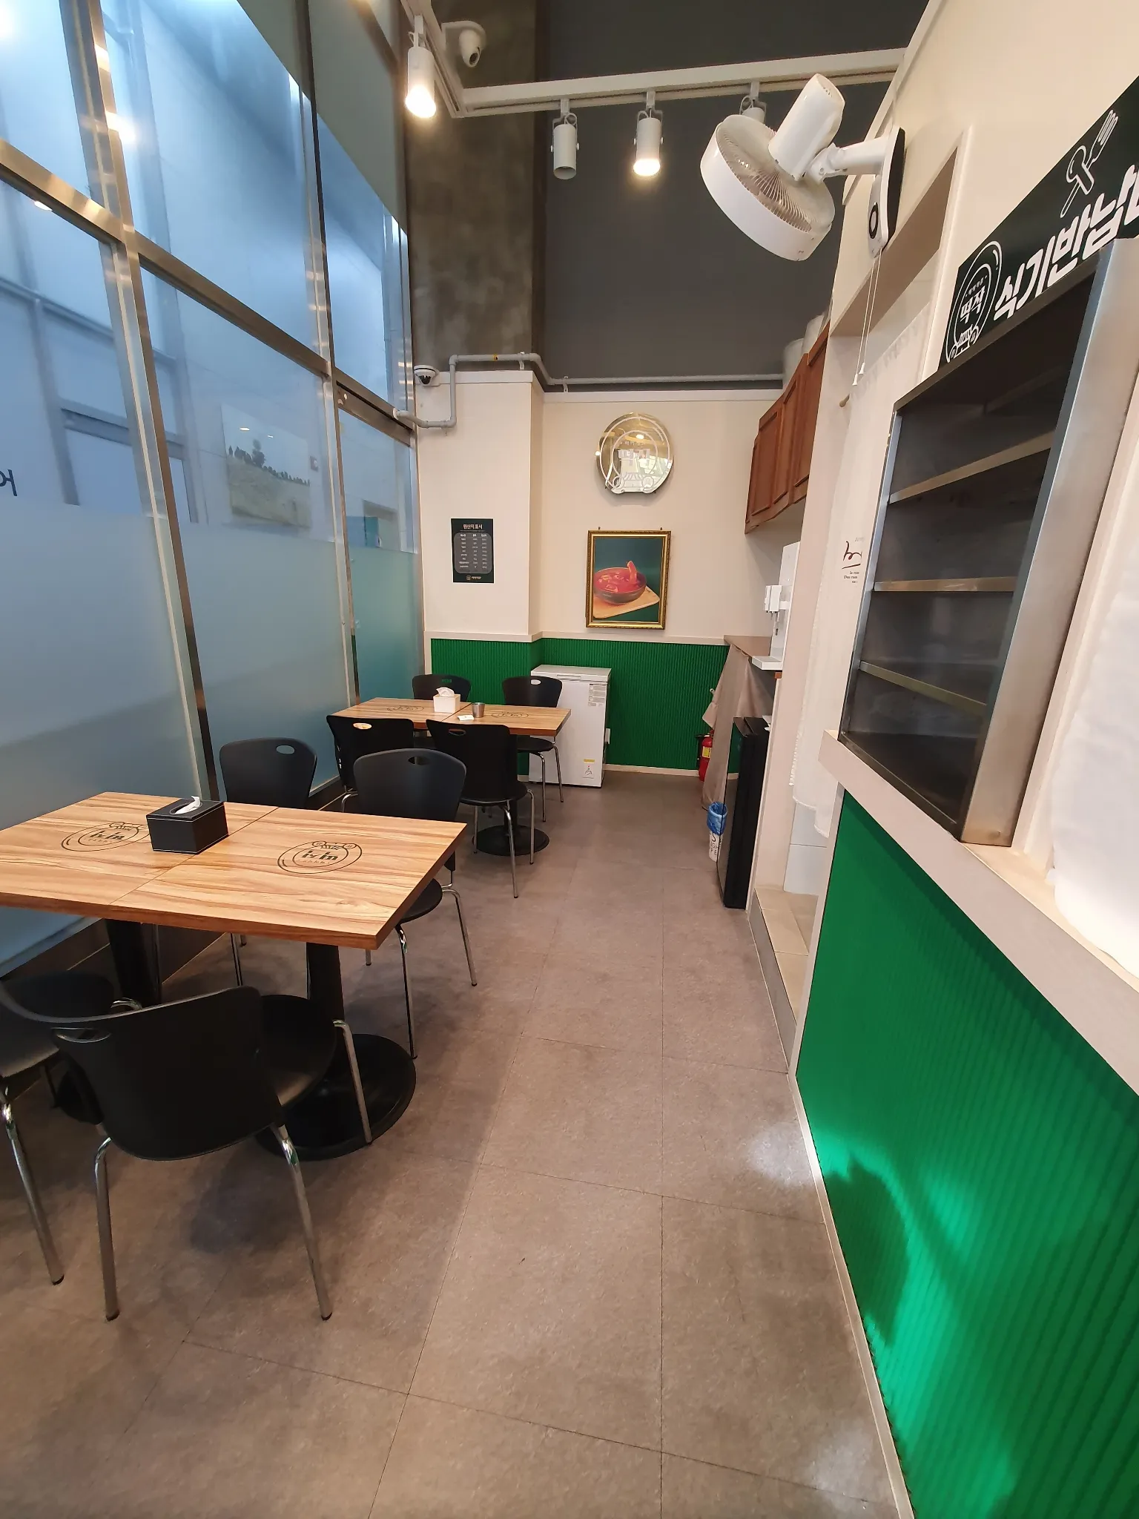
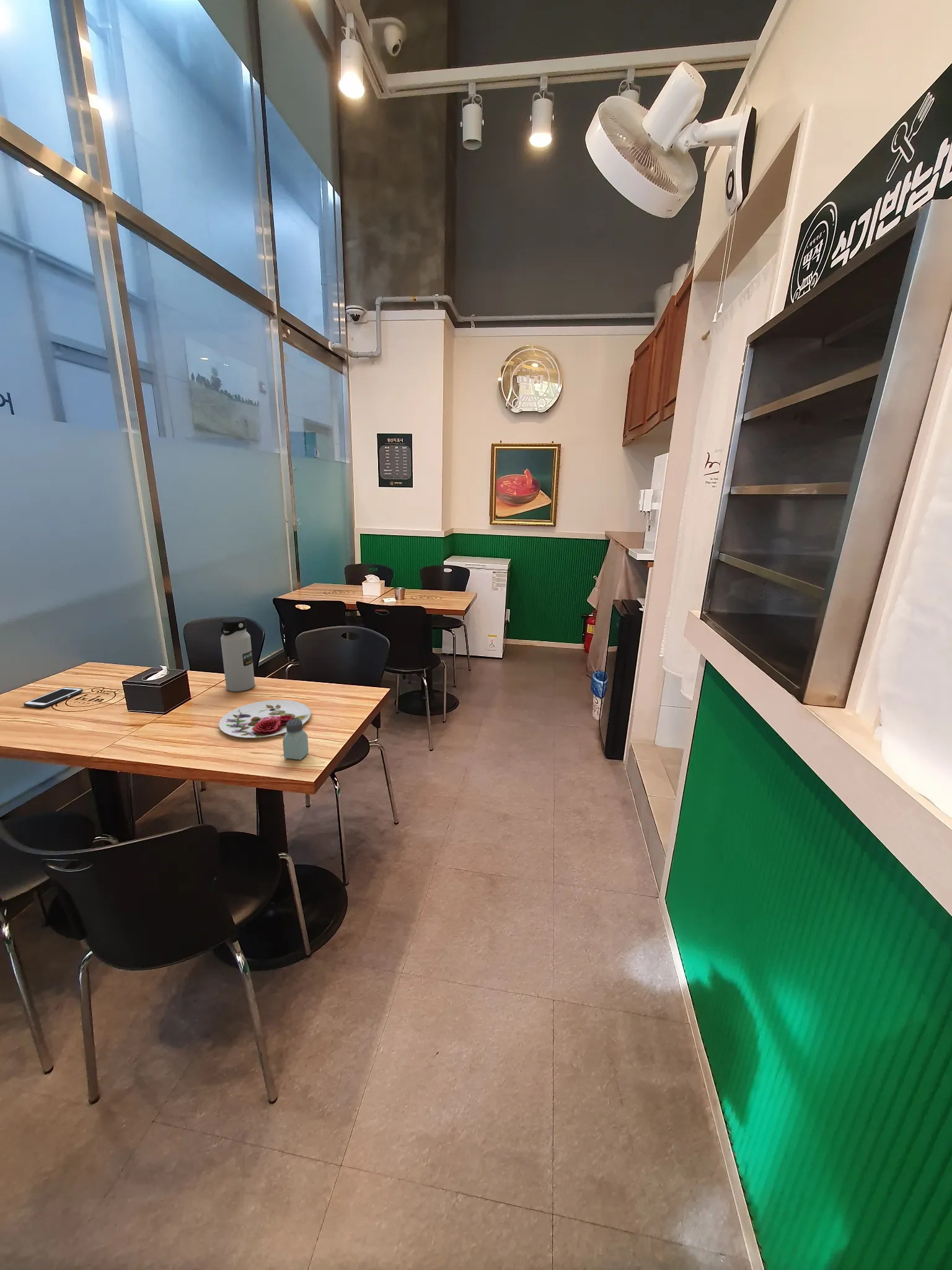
+ cell phone [23,686,84,708]
+ plate [218,699,312,739]
+ saltshaker [282,719,309,760]
+ water bottle [220,617,255,692]
